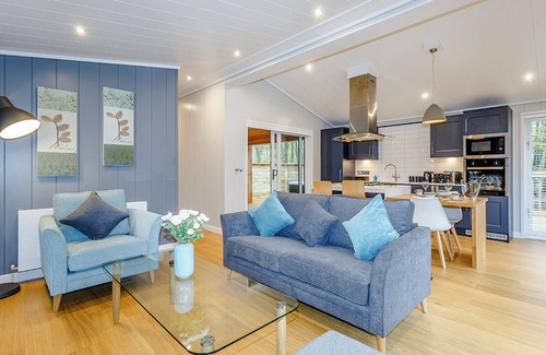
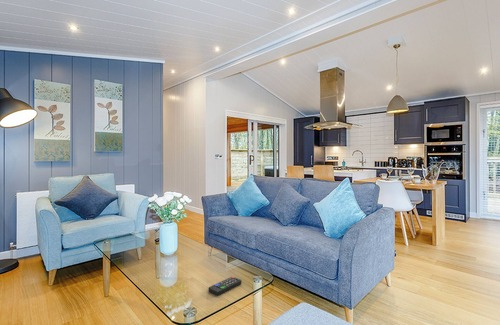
+ remote control [208,276,242,296]
